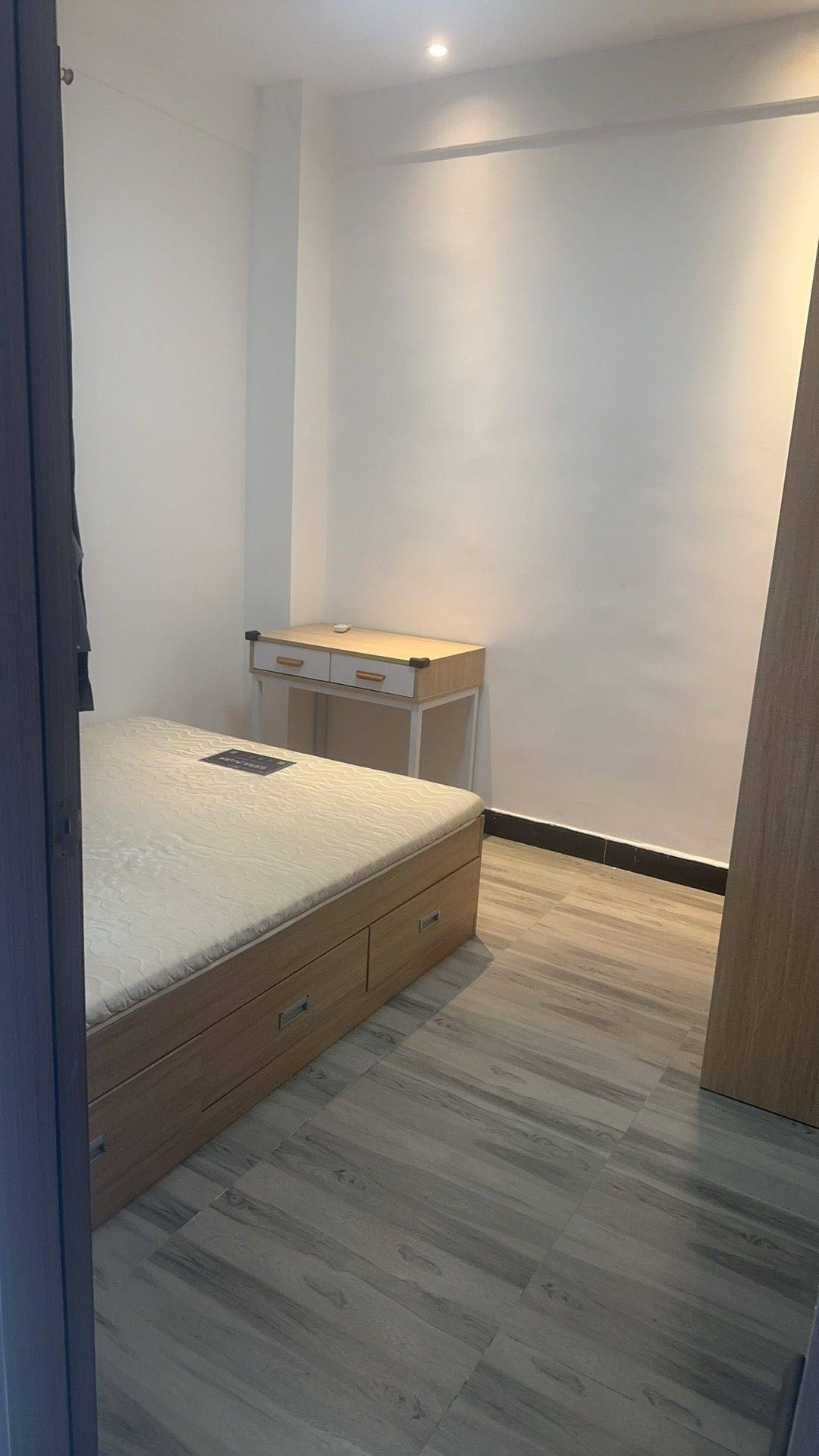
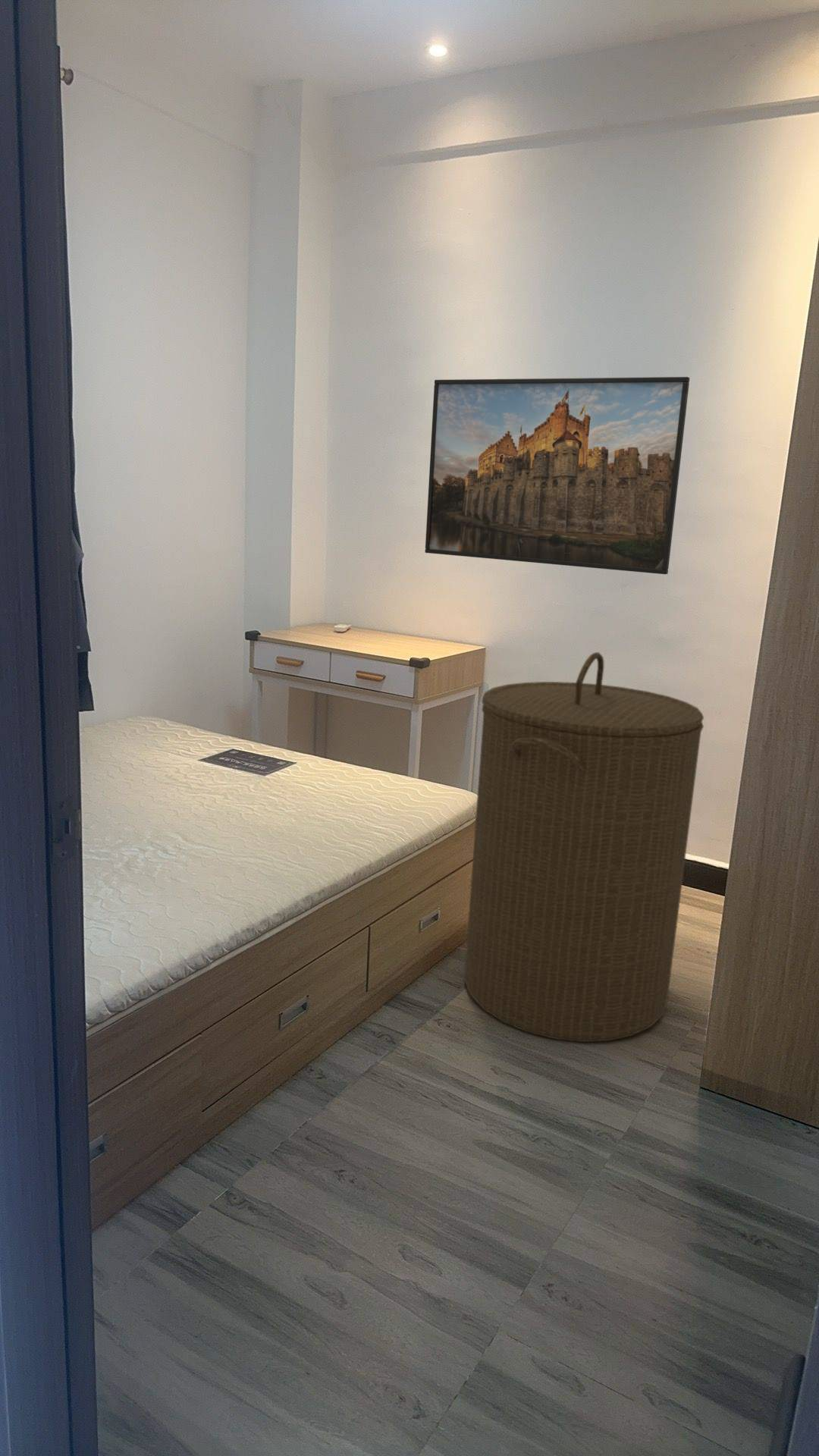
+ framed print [425,376,690,575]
+ laundry hamper [463,651,704,1043]
